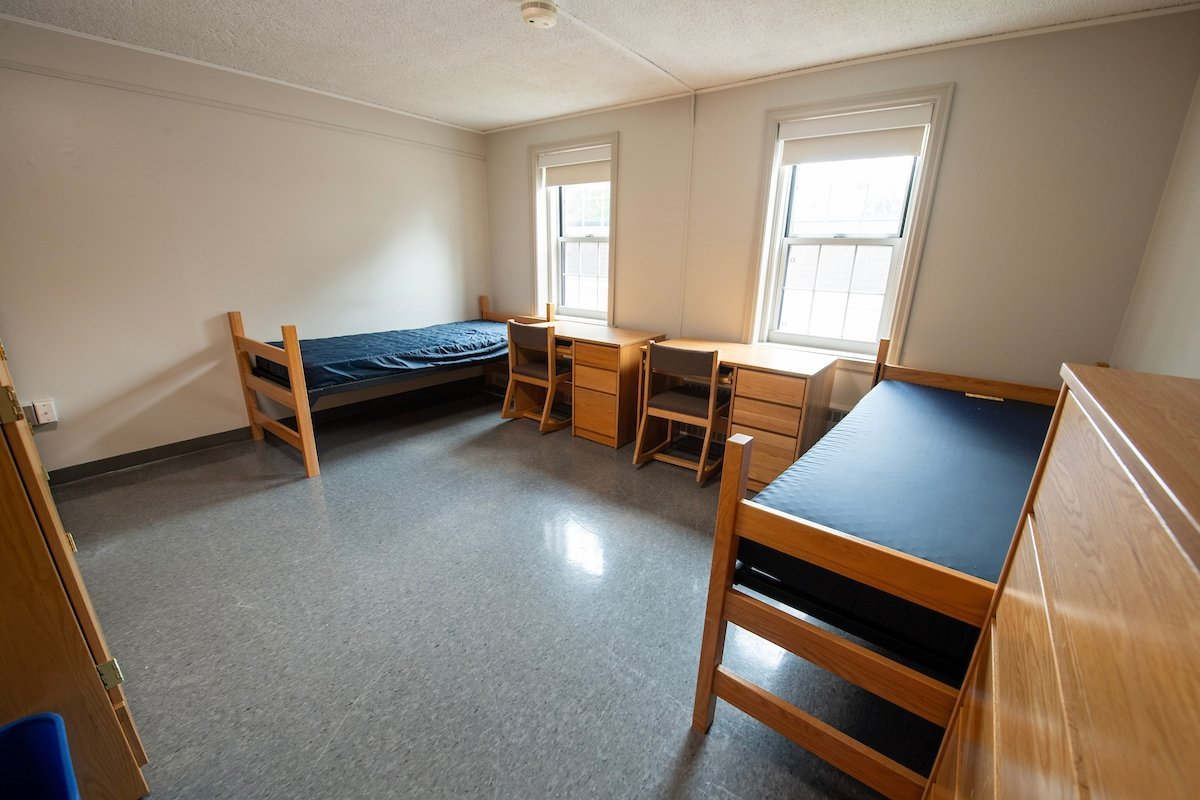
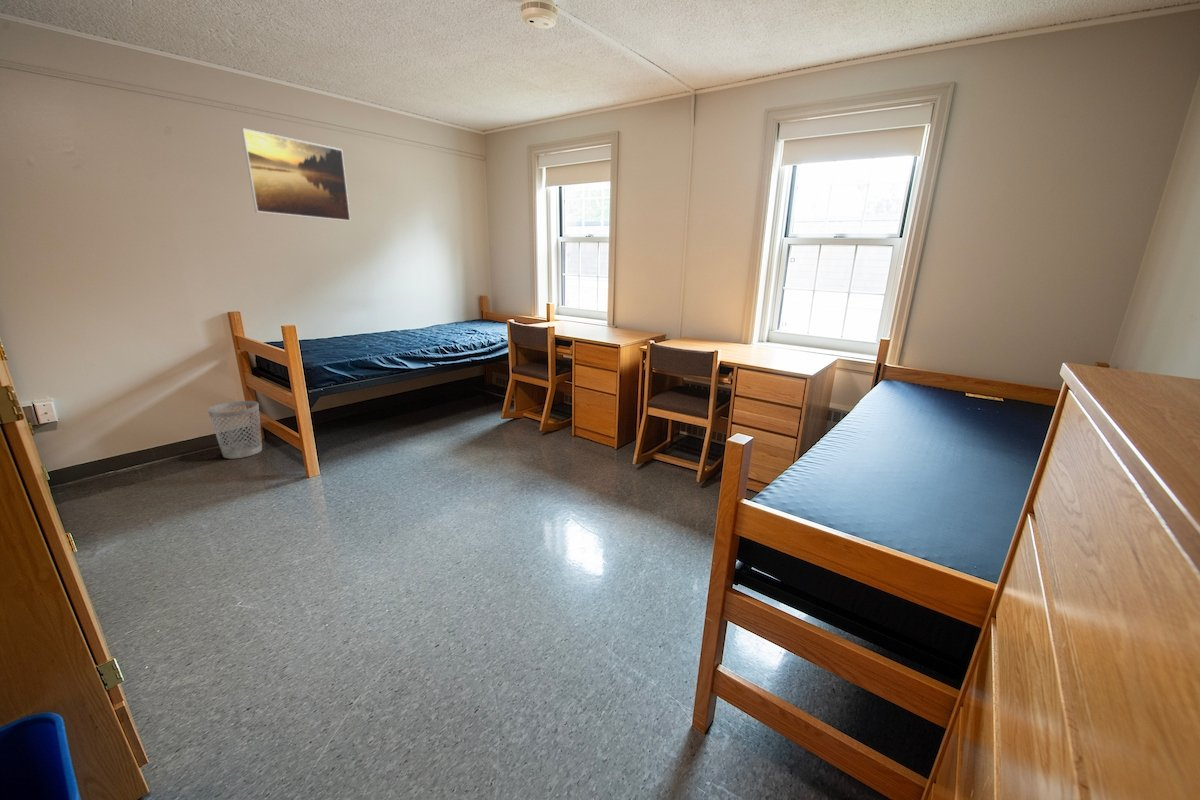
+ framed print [240,127,351,222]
+ wastebasket [207,400,263,460]
